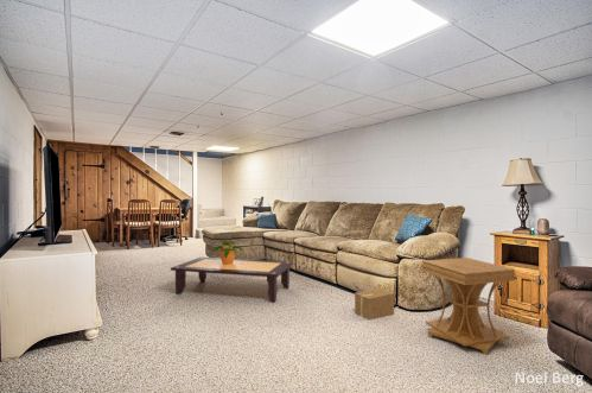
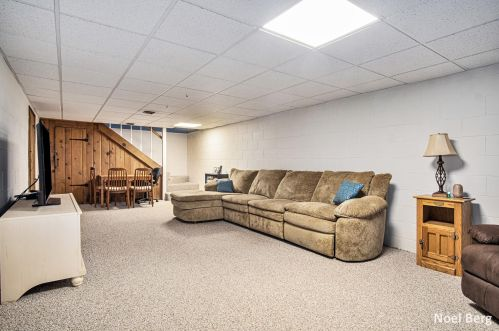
- cardboard box [354,287,395,321]
- potted plant [212,239,244,265]
- side table [420,256,517,356]
- coffee table [170,256,294,303]
